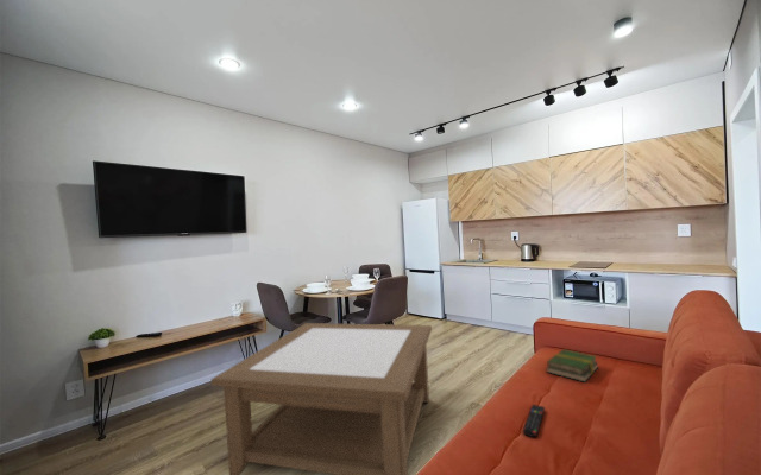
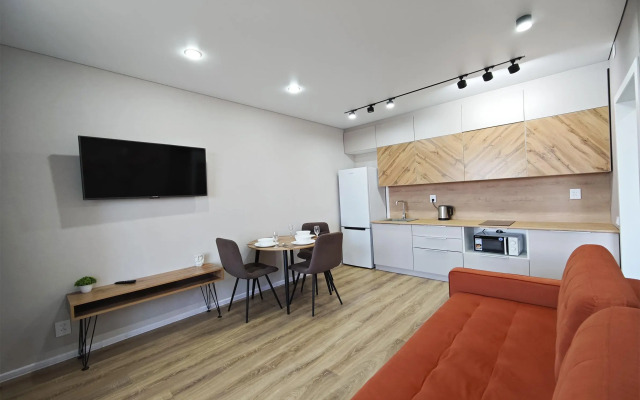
- remote control [522,404,546,438]
- book [545,348,599,384]
- coffee table [210,322,433,475]
